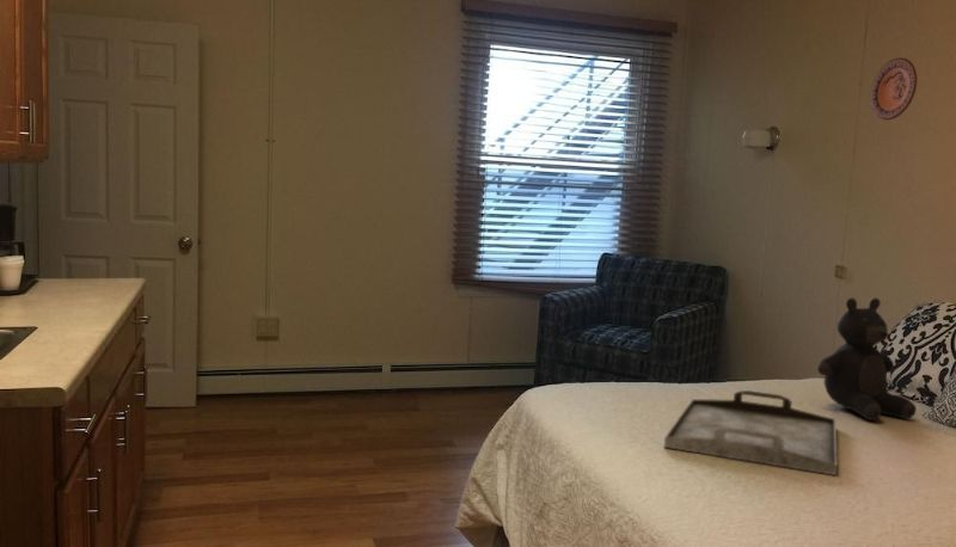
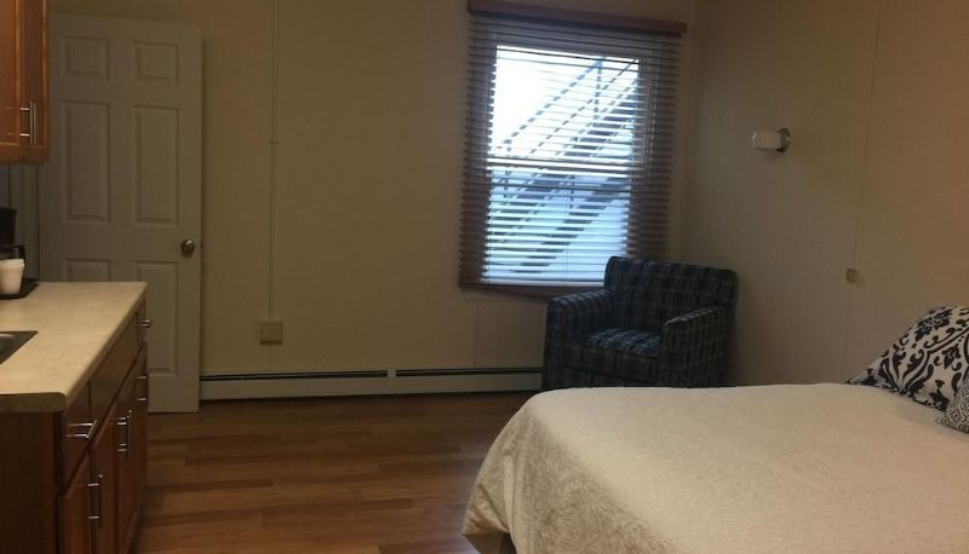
- decorative plate [869,57,919,122]
- serving tray [663,389,838,477]
- teddy bear [816,297,918,422]
